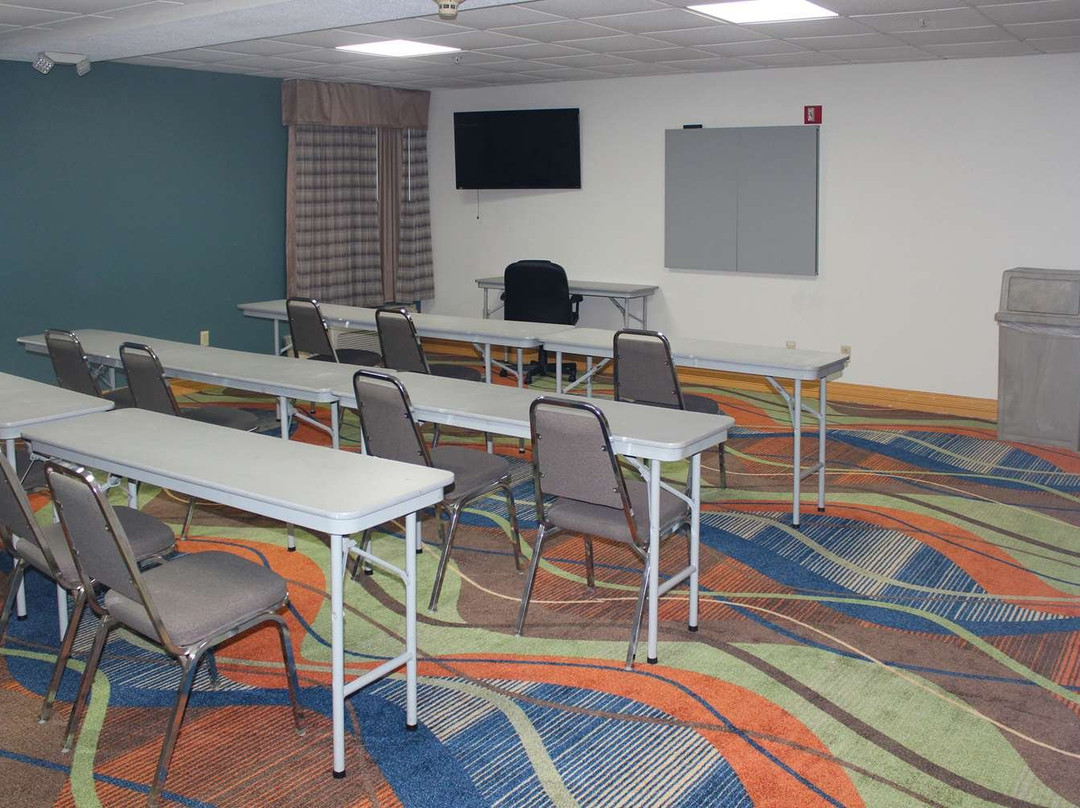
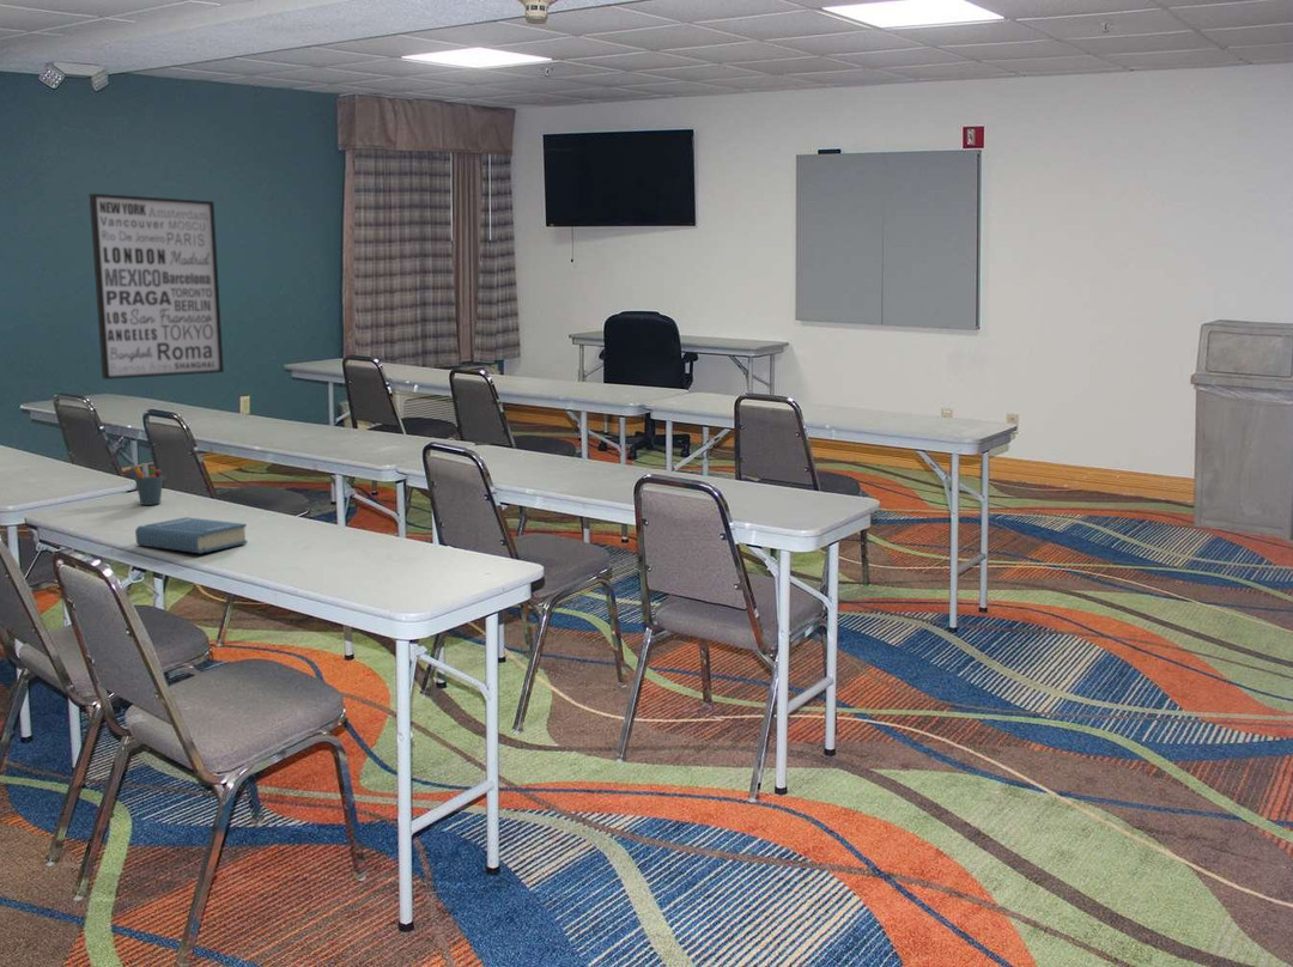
+ pen holder [133,462,164,506]
+ wall art [89,193,225,381]
+ book [134,516,249,554]
